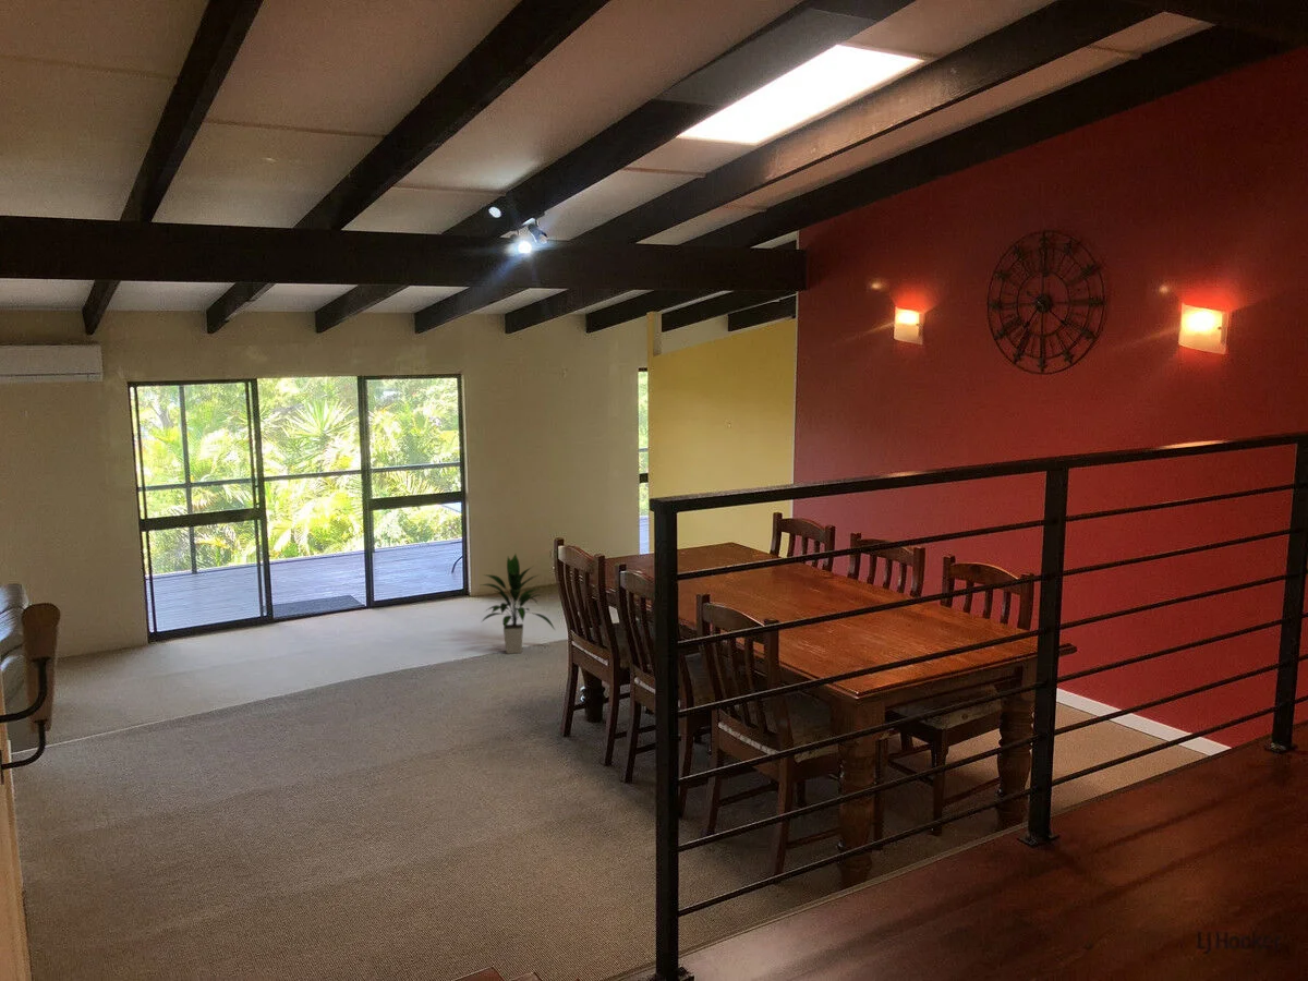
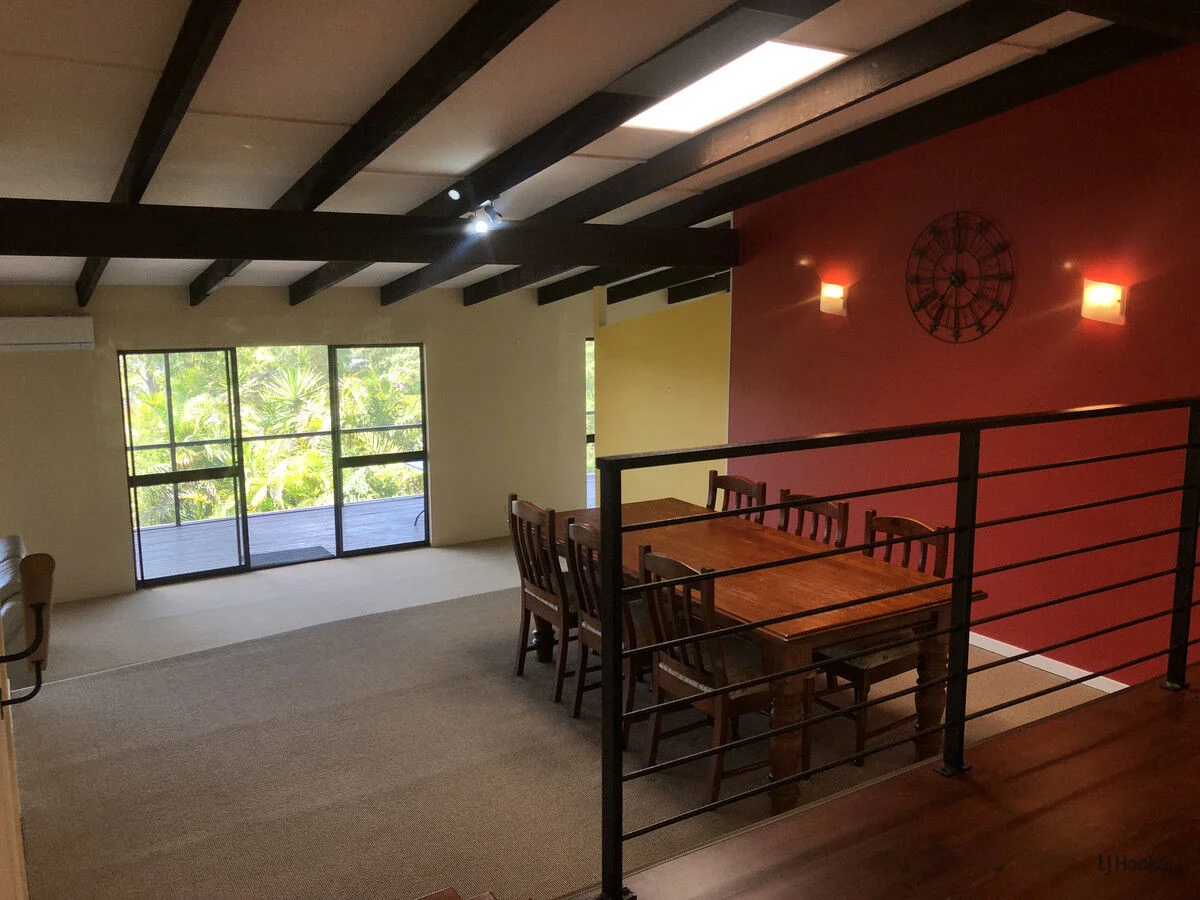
- indoor plant [480,553,557,655]
